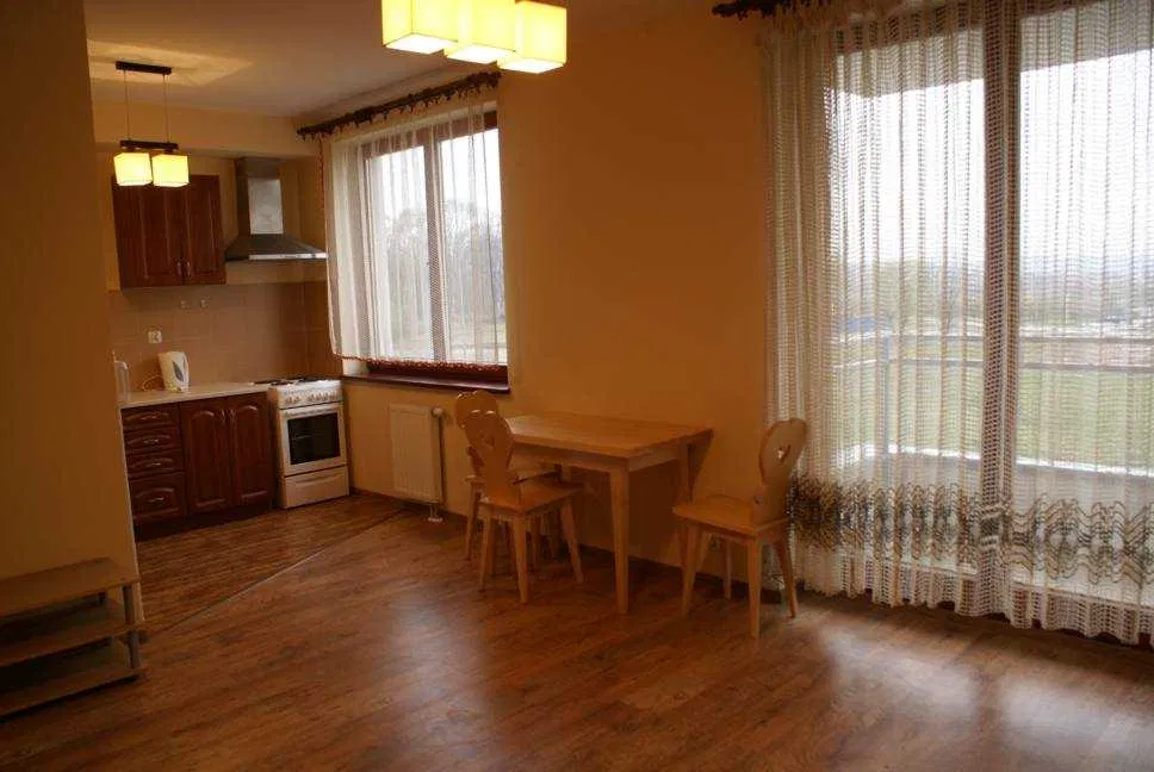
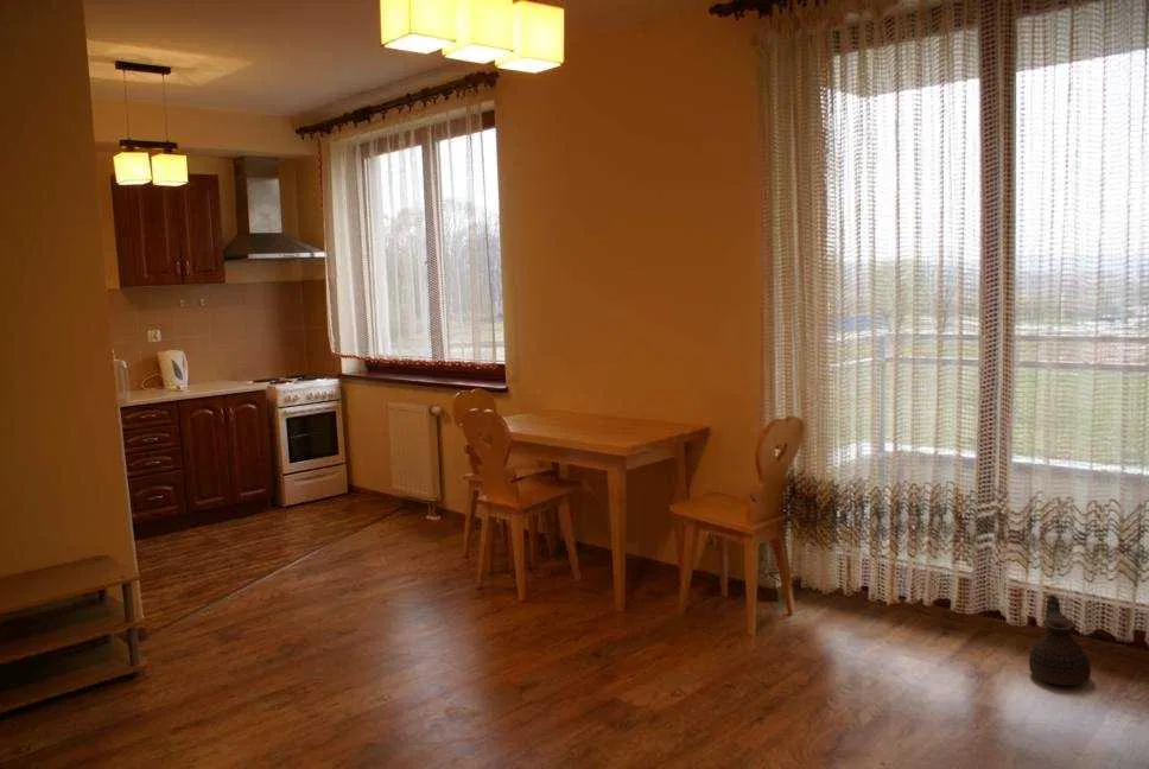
+ ceramic jug [1028,593,1092,686]
